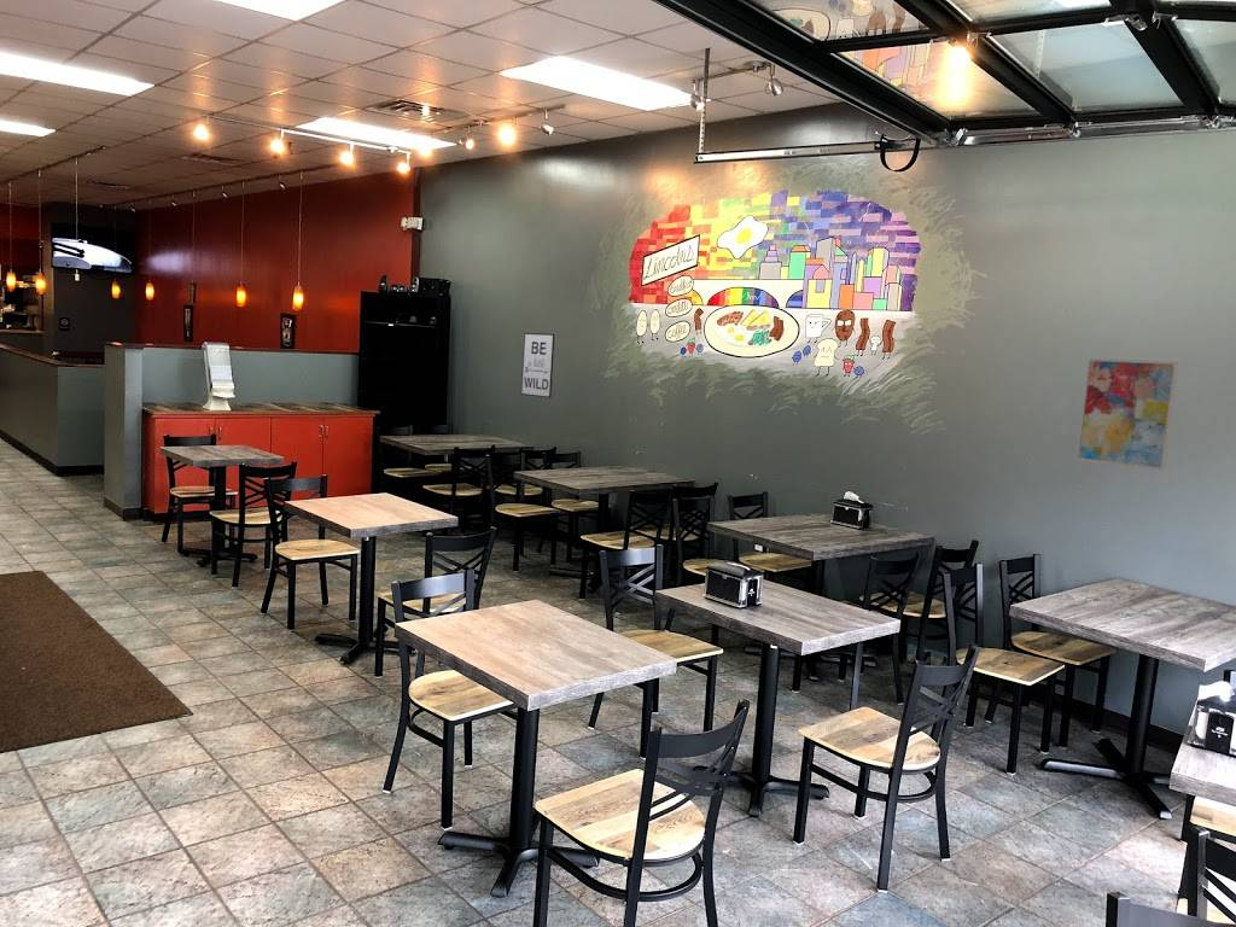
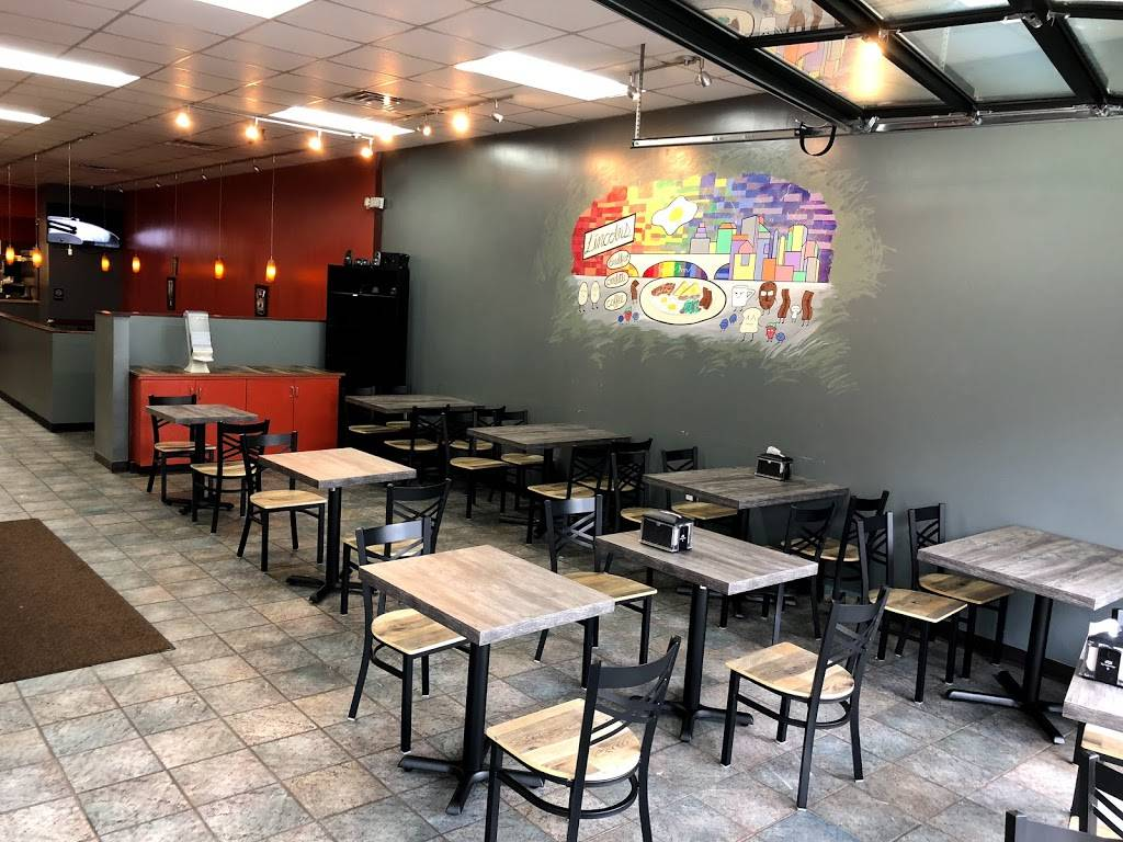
- wall art [520,332,555,400]
- wall art [1075,357,1179,472]
